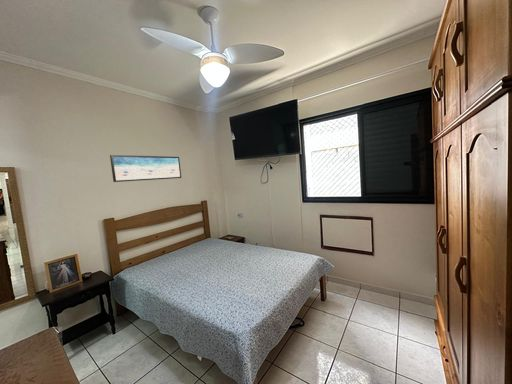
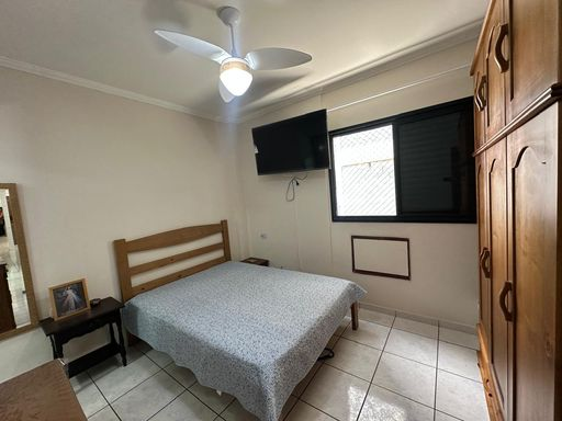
- wall art [109,154,182,183]
